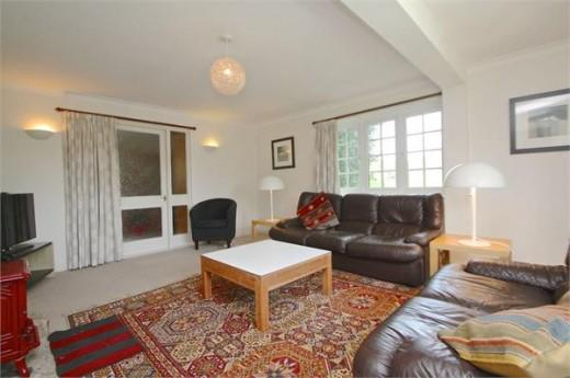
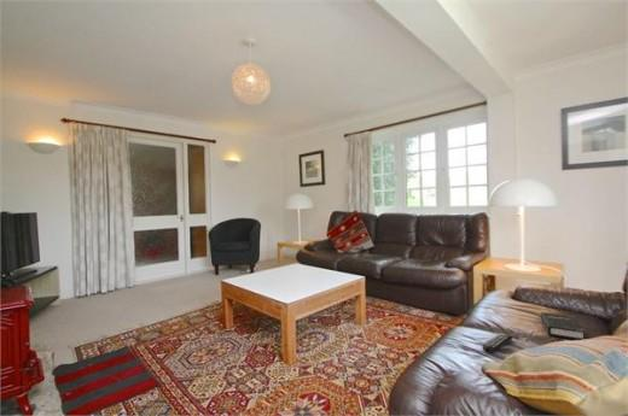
+ remote control [482,332,514,355]
+ hardback book [540,311,586,341]
